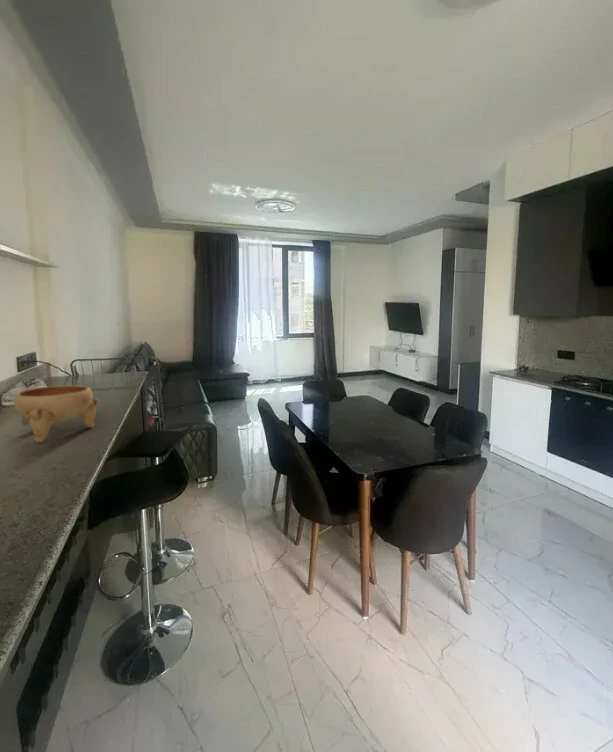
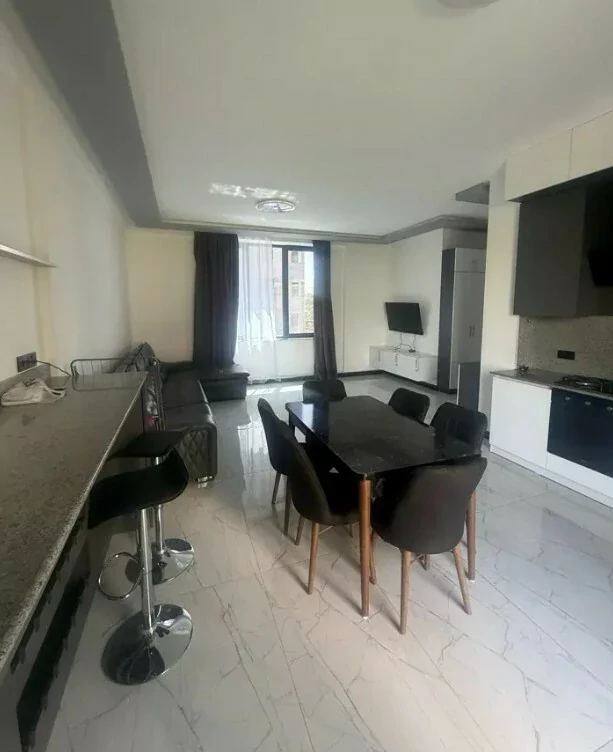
- bowl [13,385,100,443]
